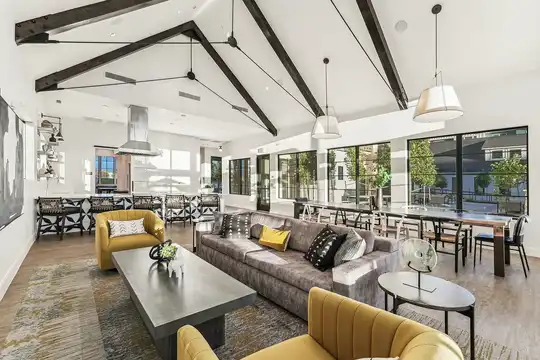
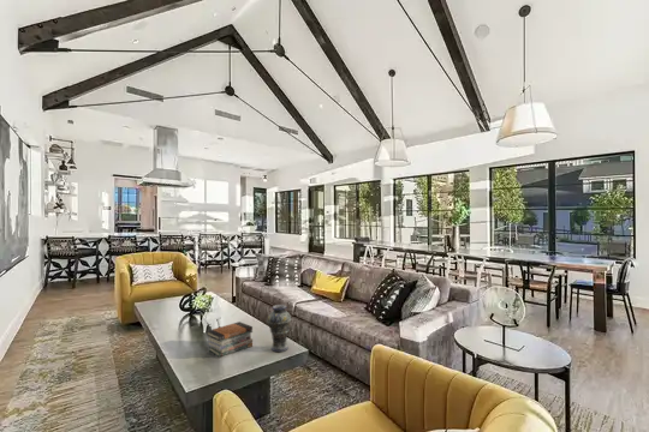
+ book stack [206,320,254,358]
+ vase [266,304,292,353]
